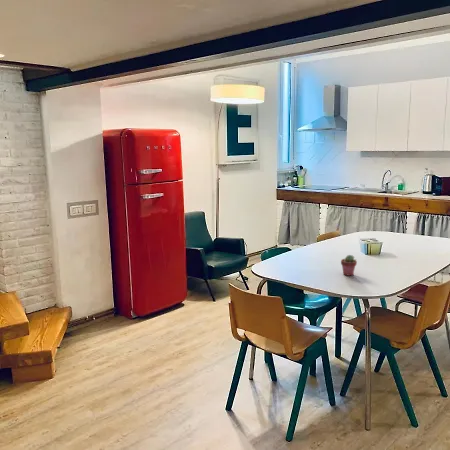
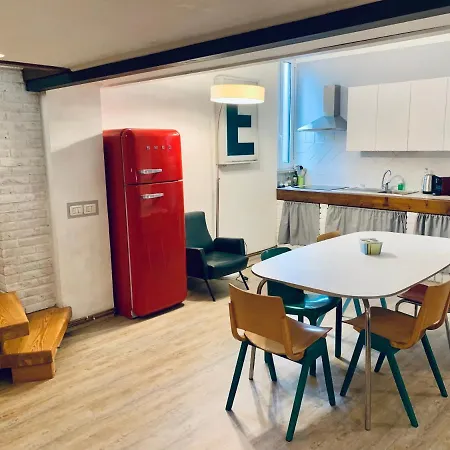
- potted succulent [340,254,358,277]
